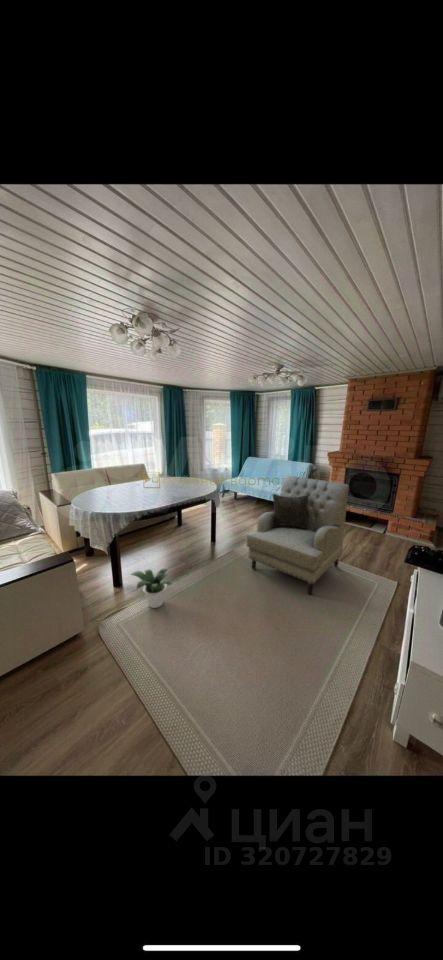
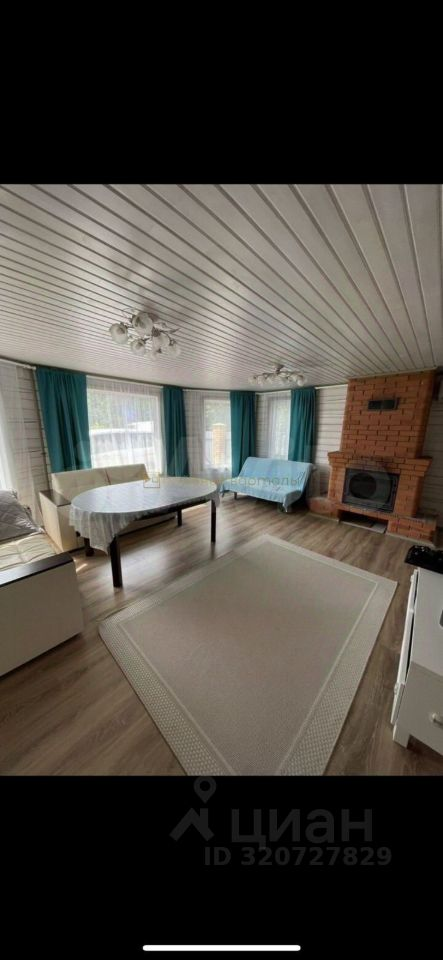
- potted plant [130,568,172,609]
- armchair [245,475,350,596]
